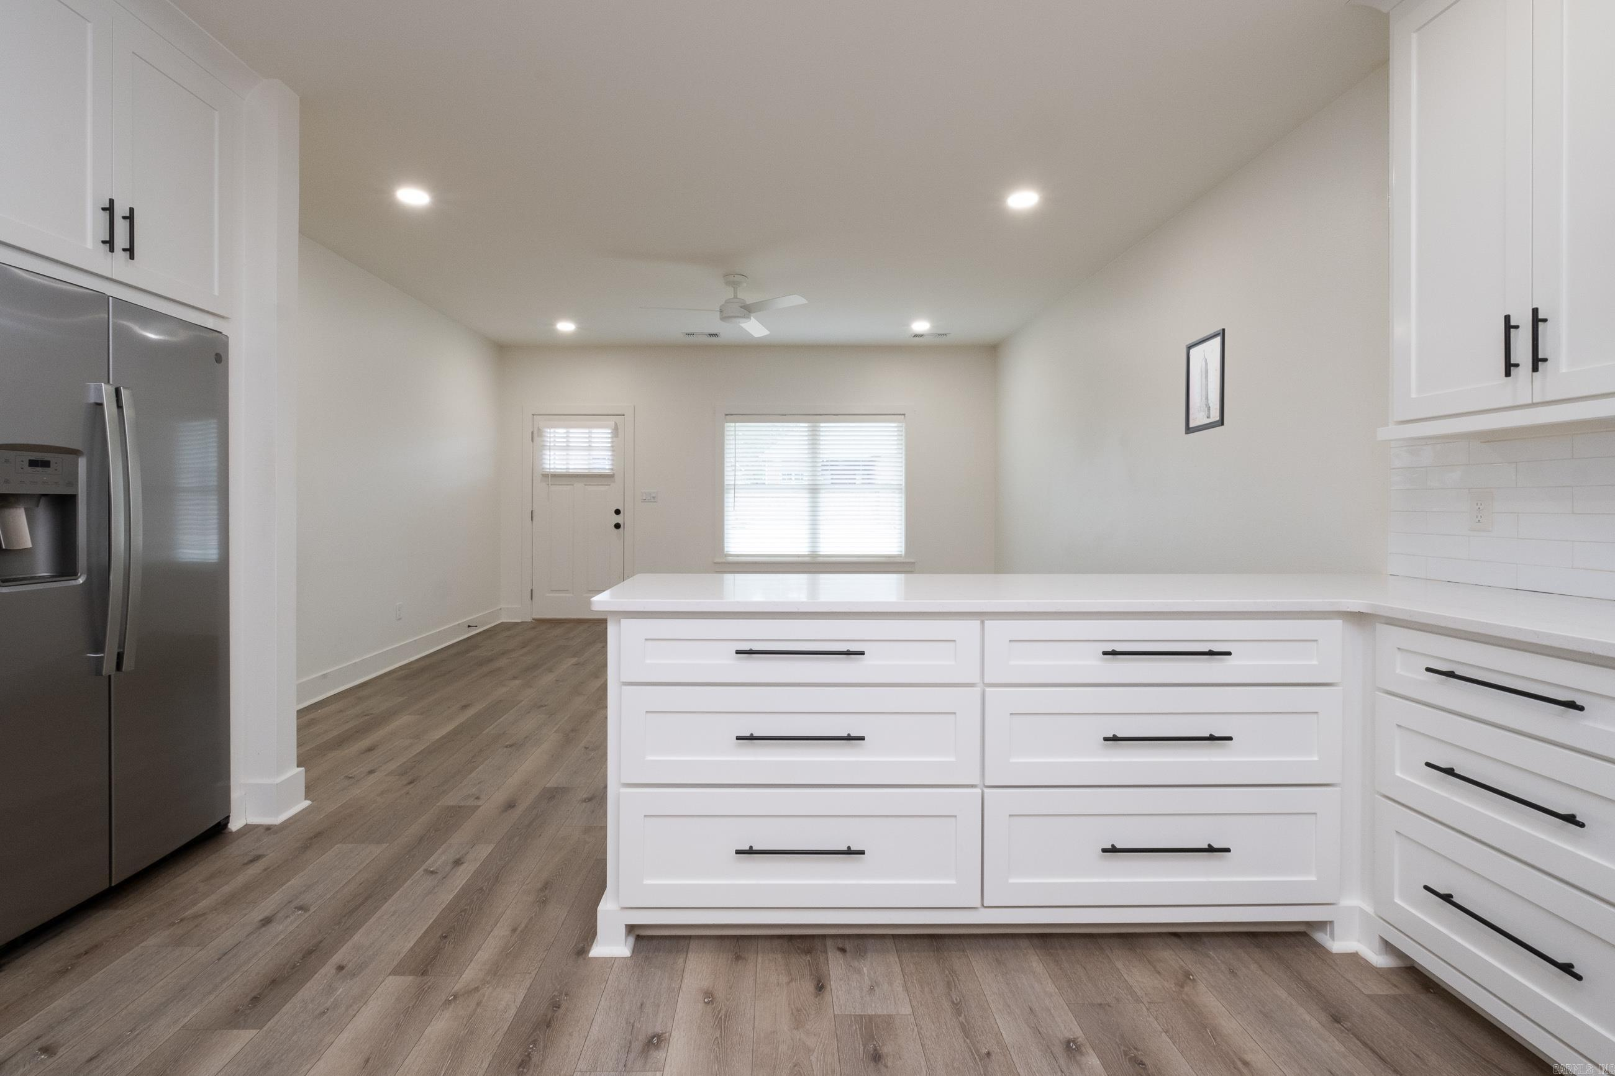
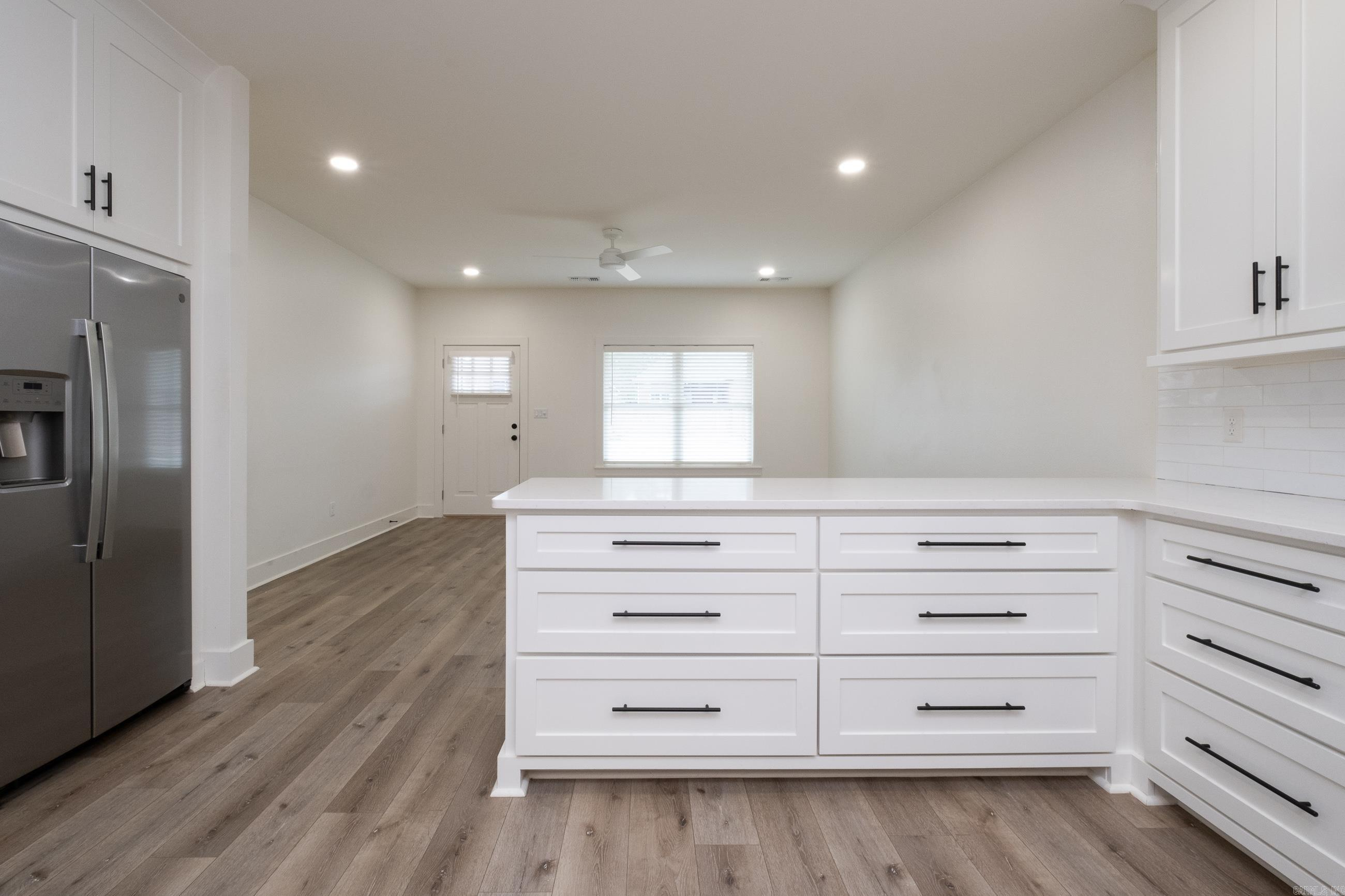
- wall art [1185,328,1226,435]
